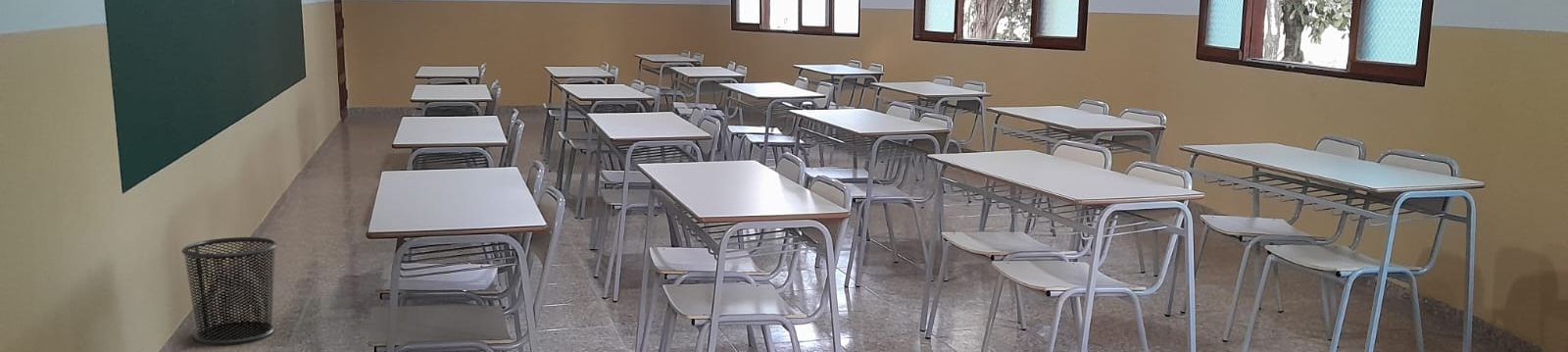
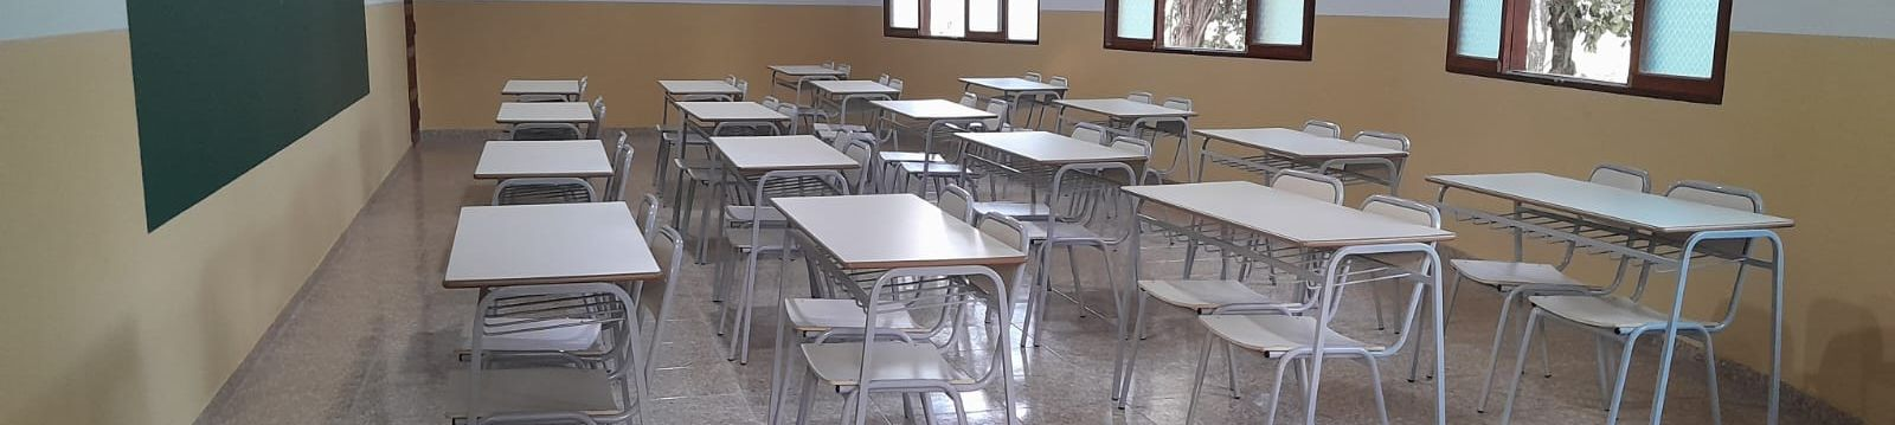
- waste bin [180,236,278,345]
